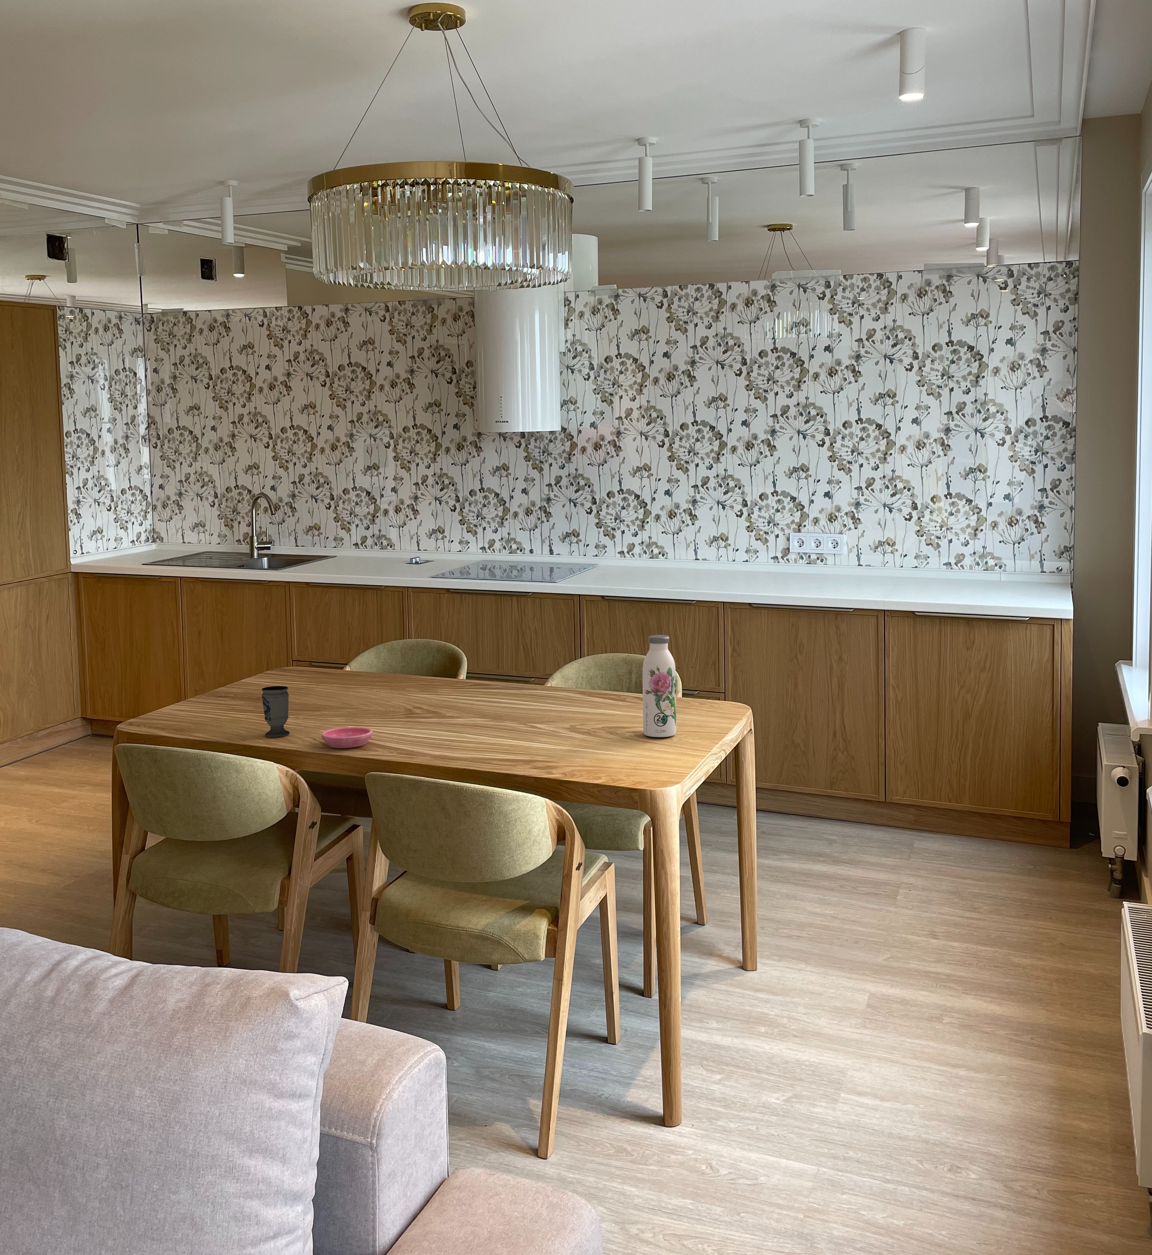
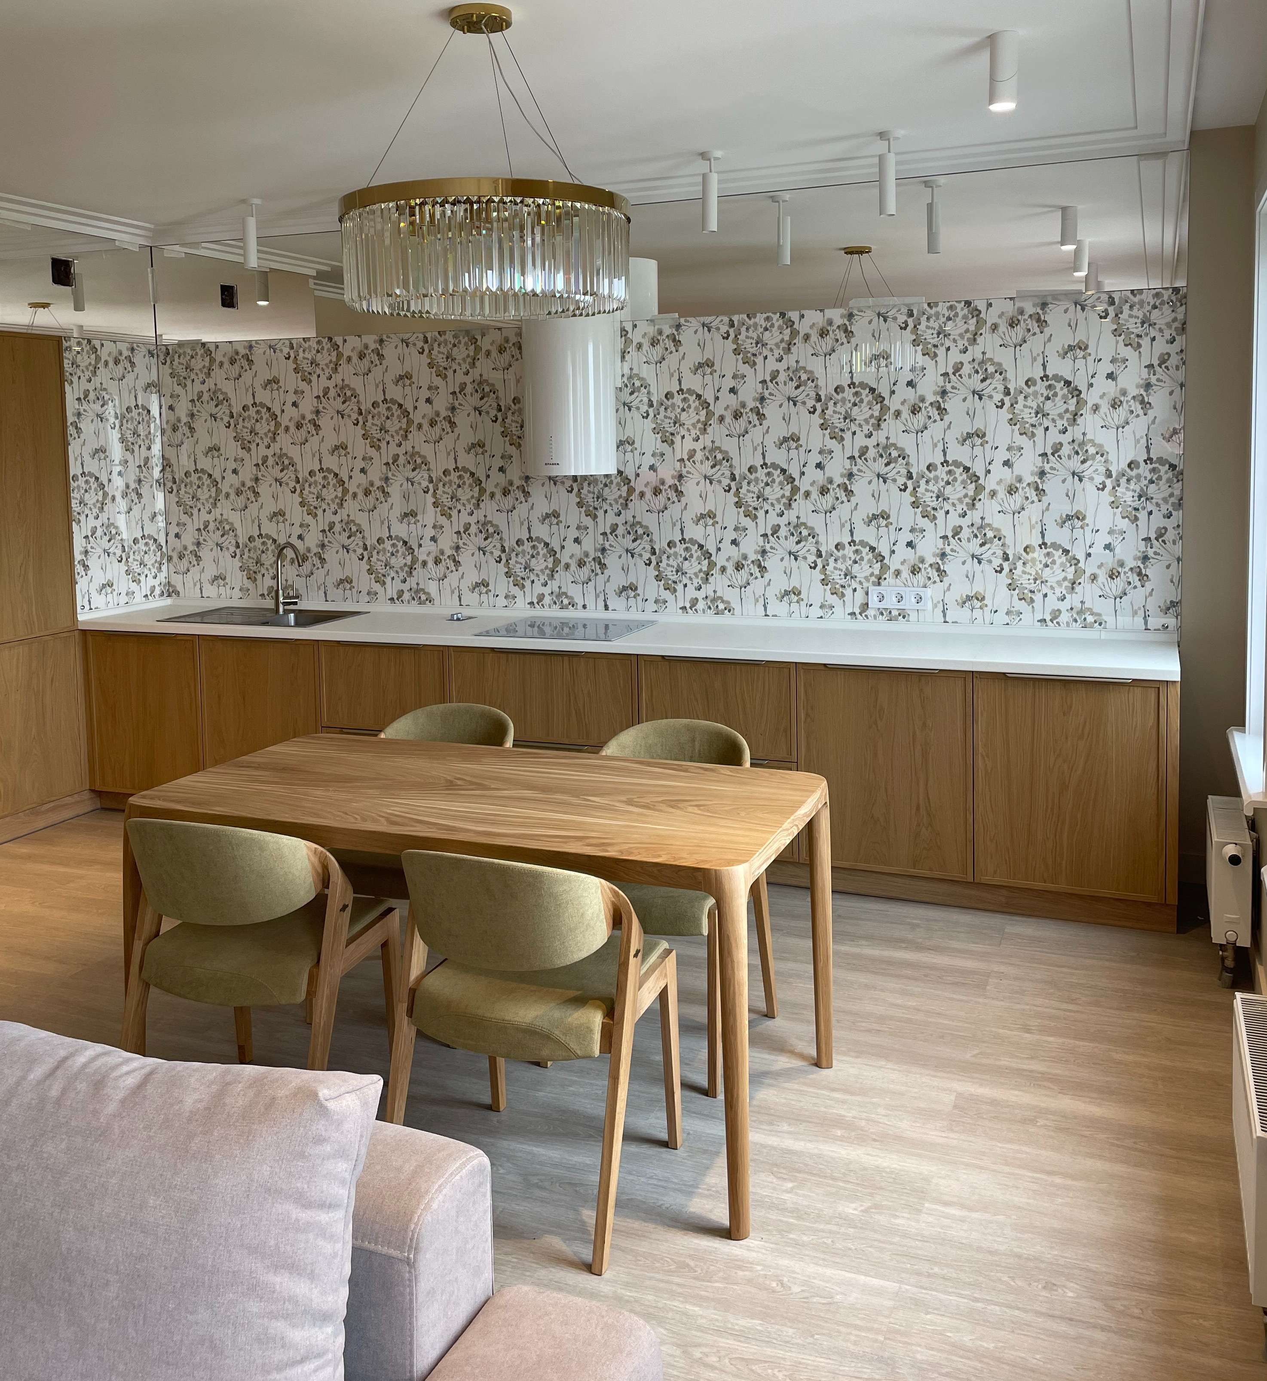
- saucer [321,726,373,749]
- water bottle [642,634,677,738]
- cup [261,685,290,737]
